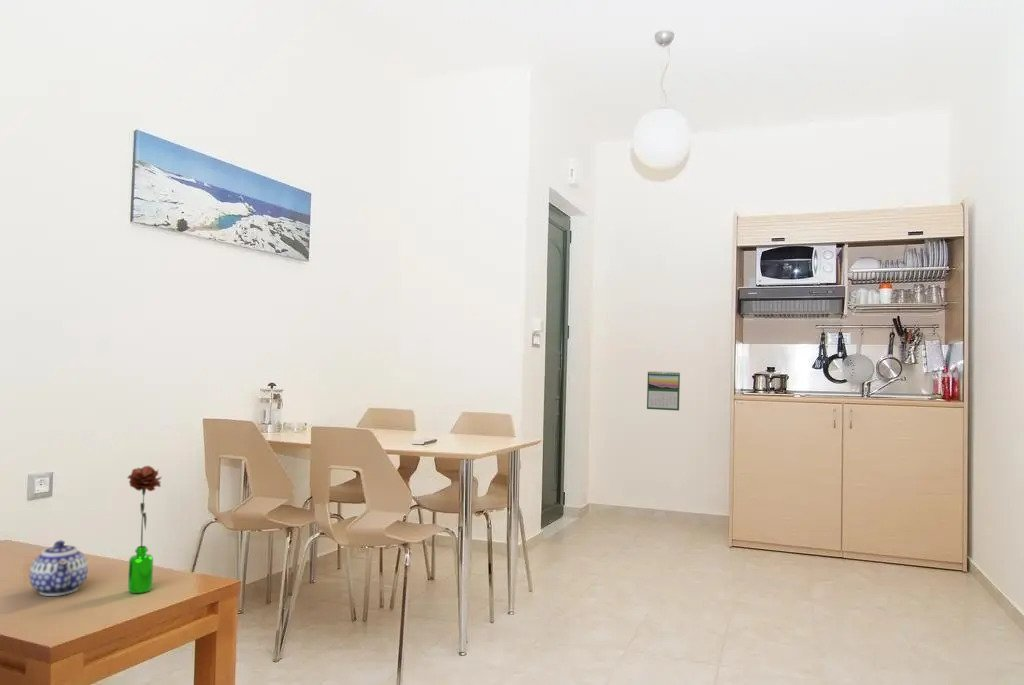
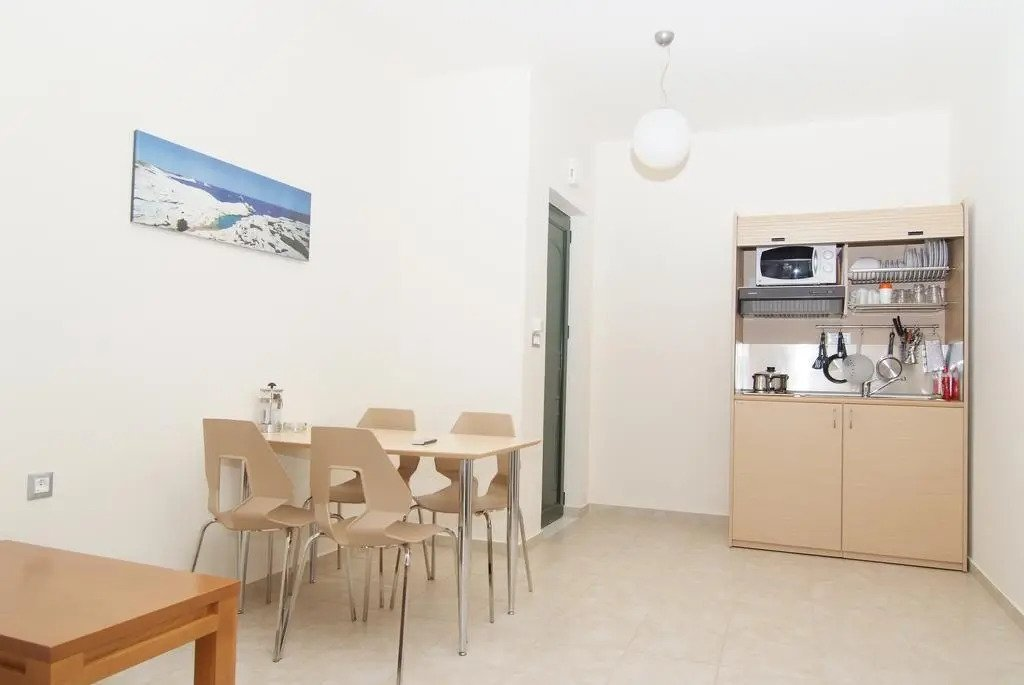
- flower [126,465,163,594]
- teapot [29,540,89,597]
- calendar [646,370,681,411]
